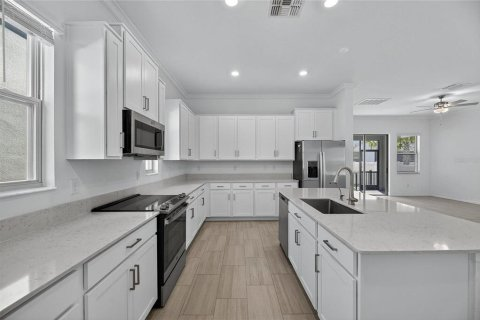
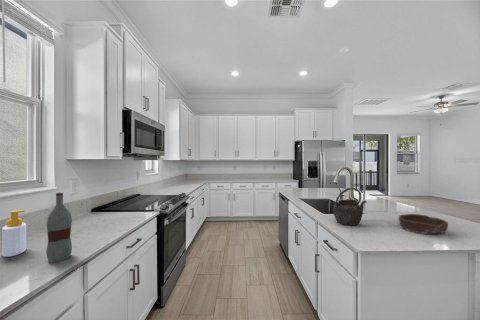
+ bowl [398,213,449,235]
+ bottle [45,192,73,263]
+ soap bottle [1,209,27,258]
+ kettle [332,187,368,227]
